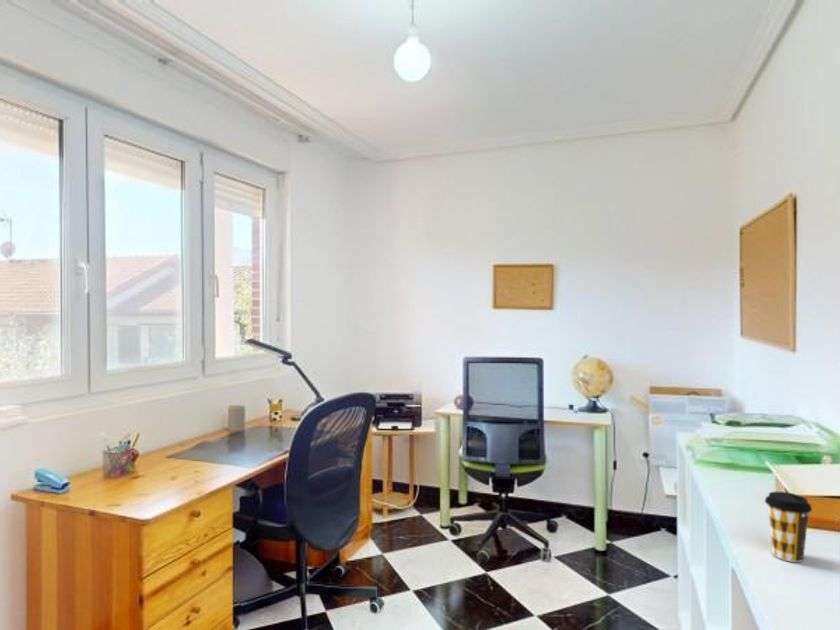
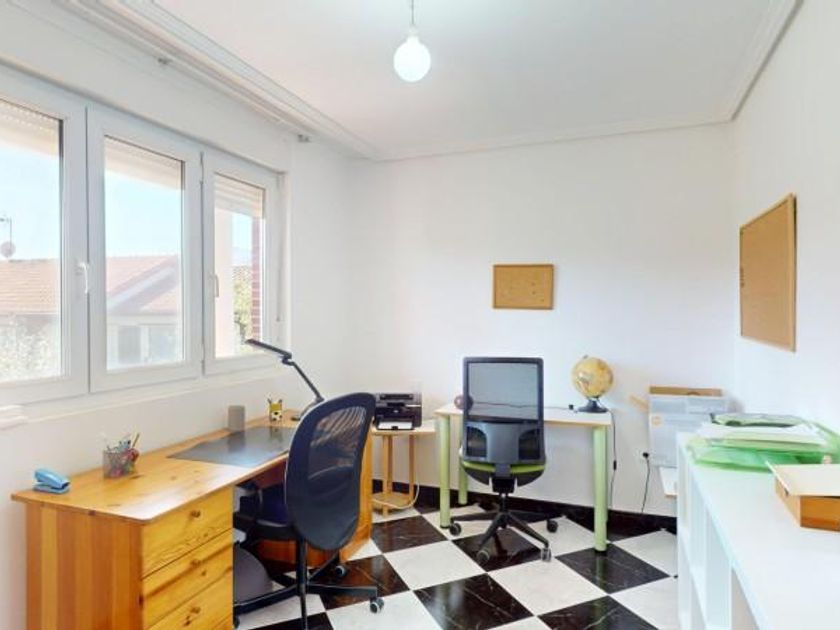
- coffee cup [764,491,813,563]
